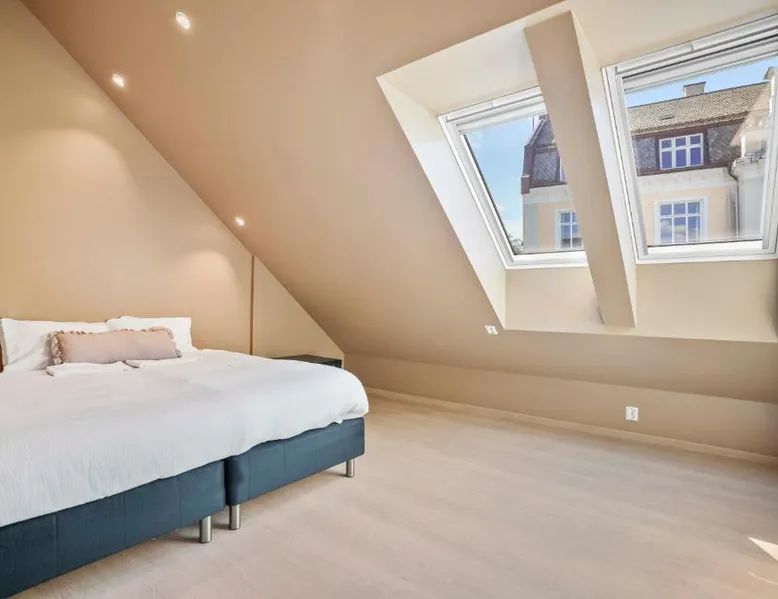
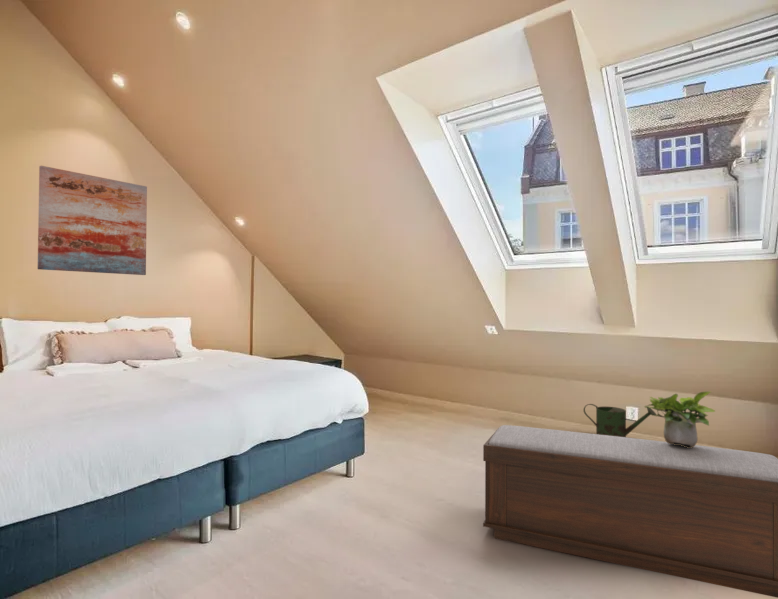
+ watering can [583,403,657,437]
+ wall art [37,165,148,276]
+ bench [482,424,778,599]
+ potted plant [643,390,716,448]
